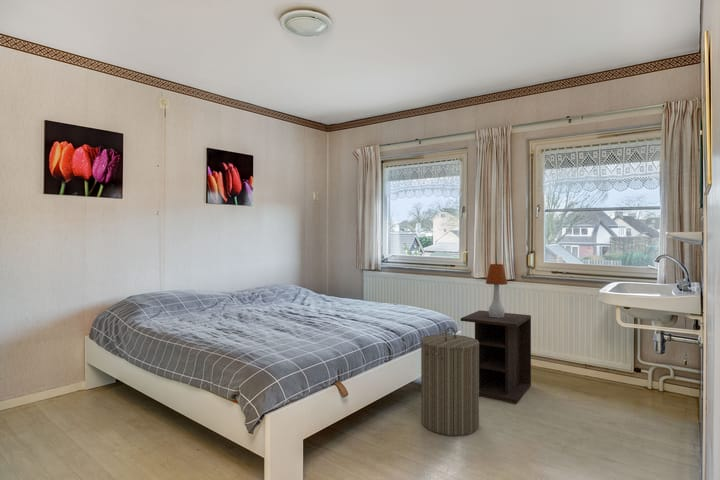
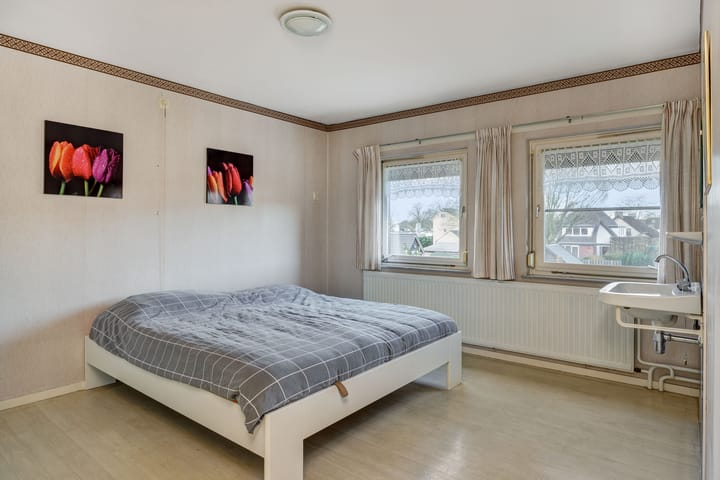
- laundry hamper [420,326,480,437]
- table lamp [485,263,508,318]
- nightstand [460,309,532,404]
